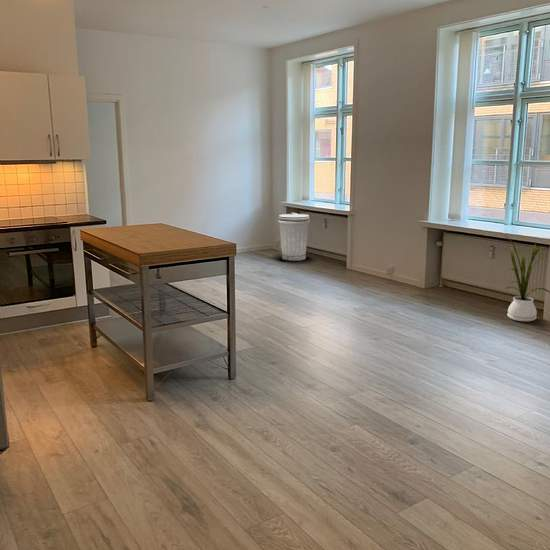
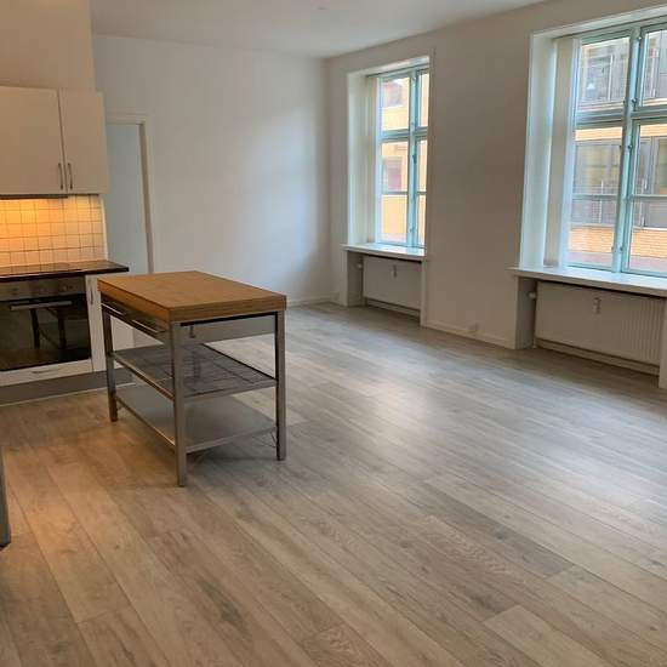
- house plant [500,233,550,322]
- trash can [277,212,311,262]
